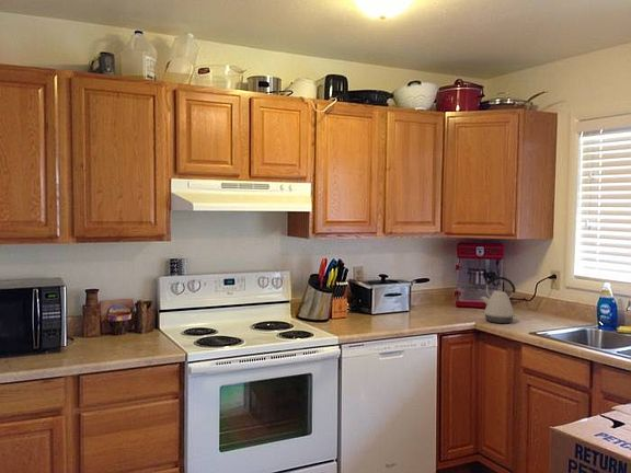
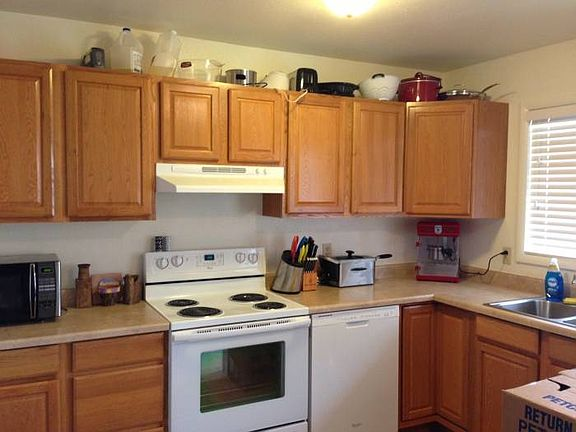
- kettle [480,276,518,324]
